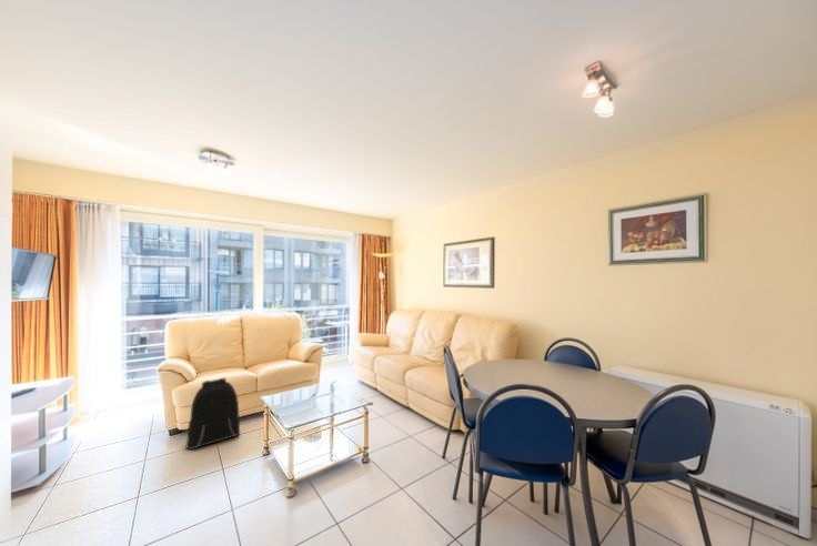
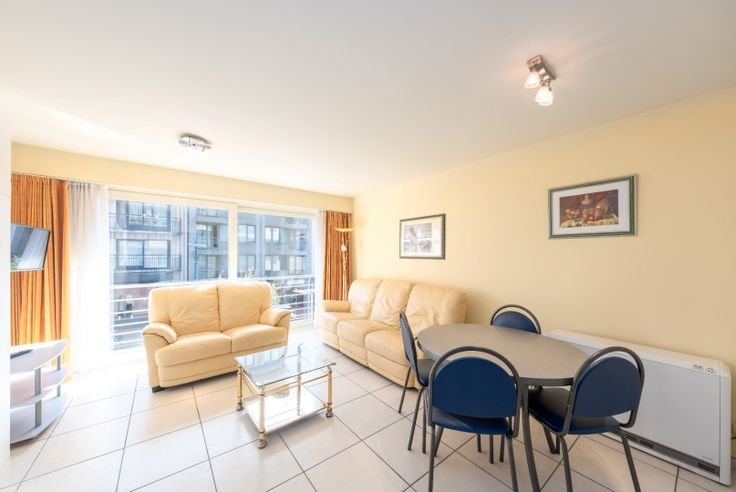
- backpack [185,377,241,451]
